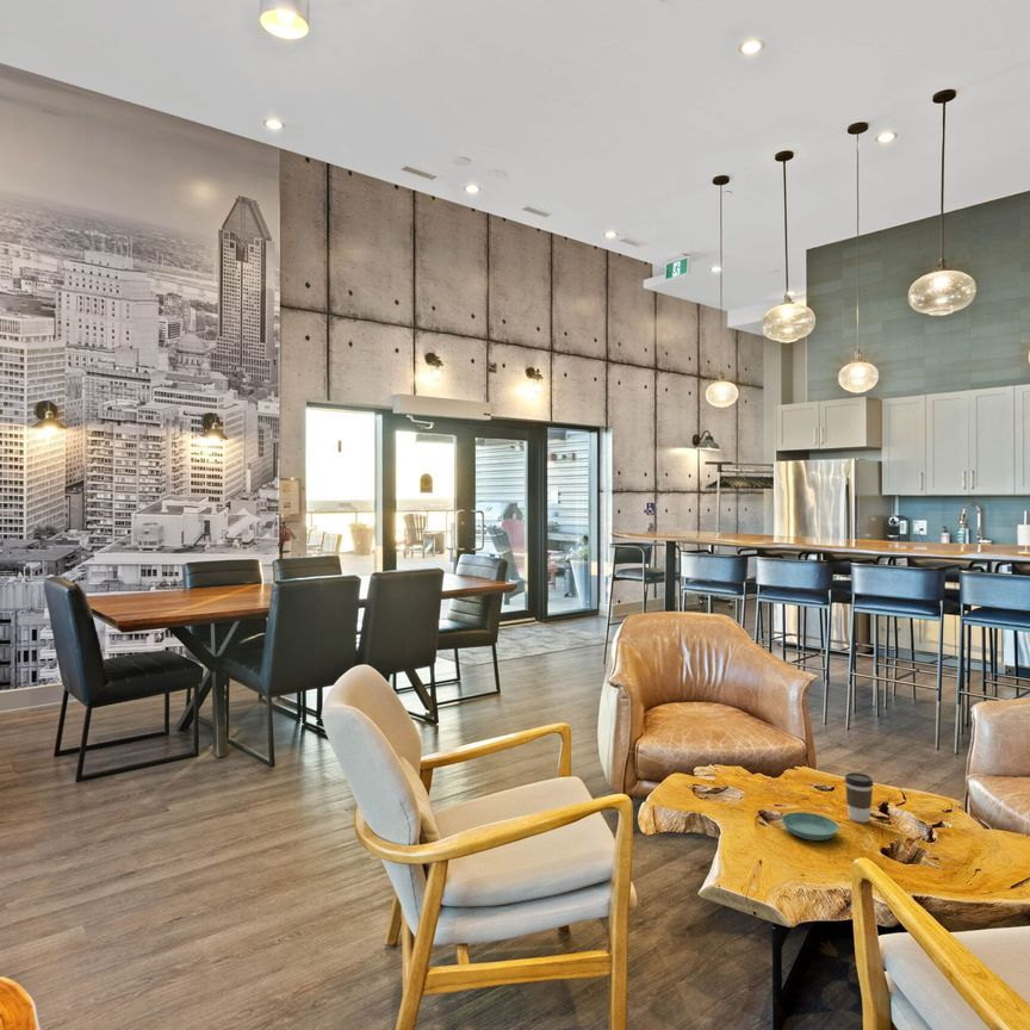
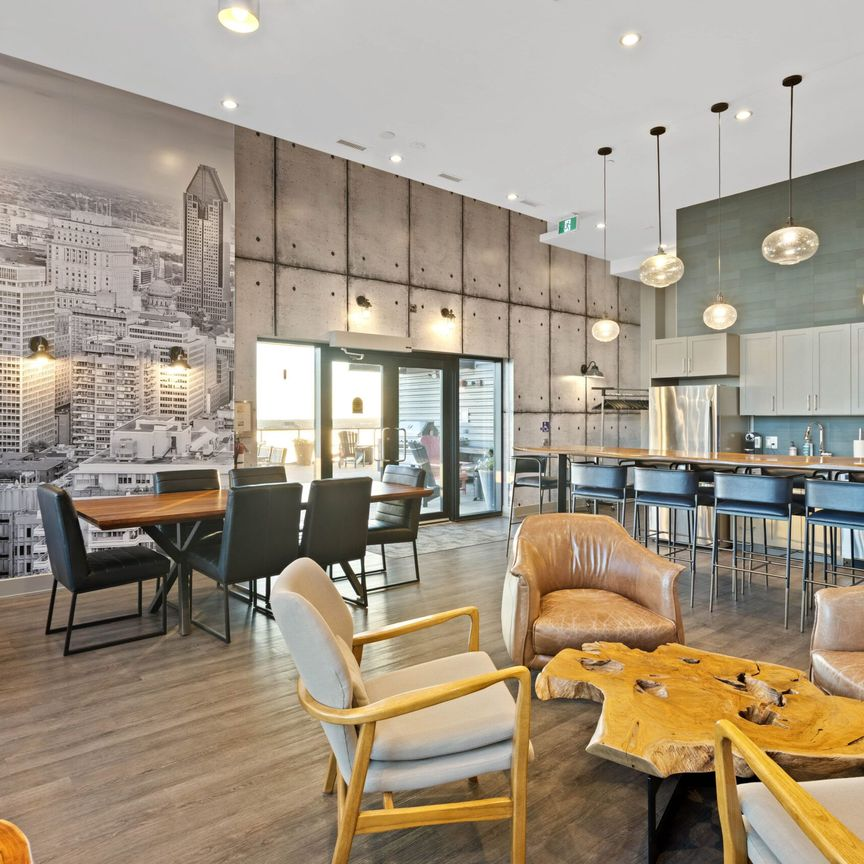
- coffee cup [844,771,875,824]
- saucer [781,811,840,842]
